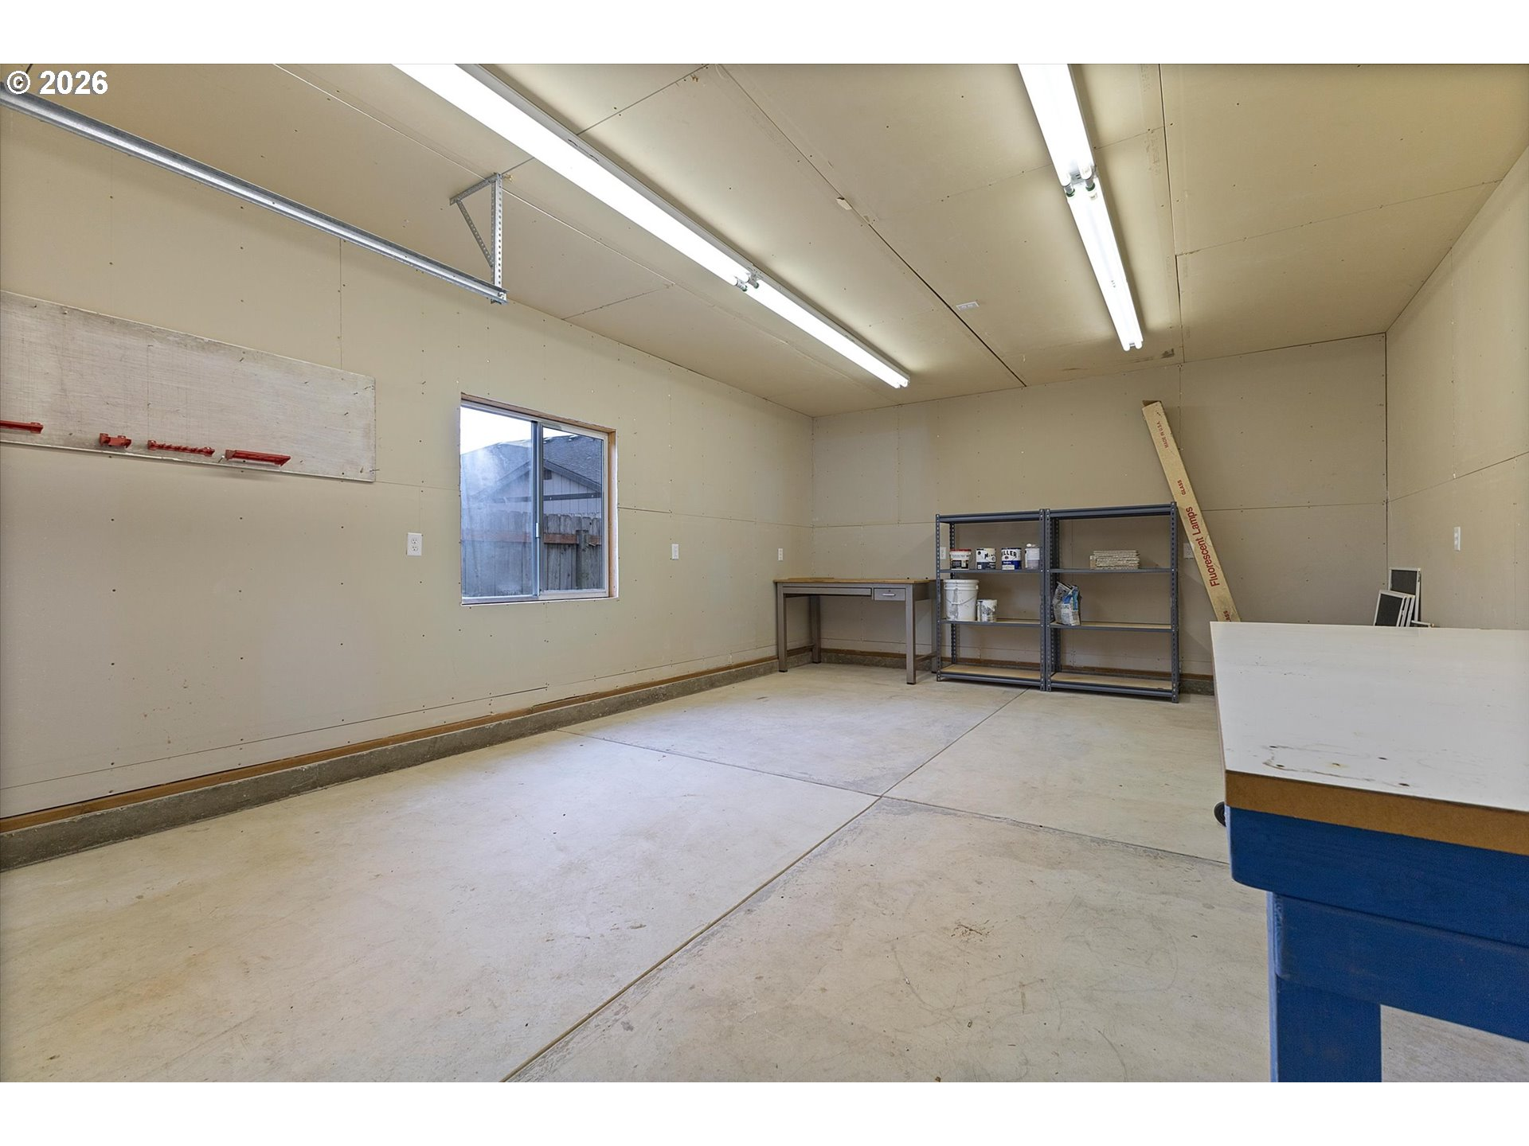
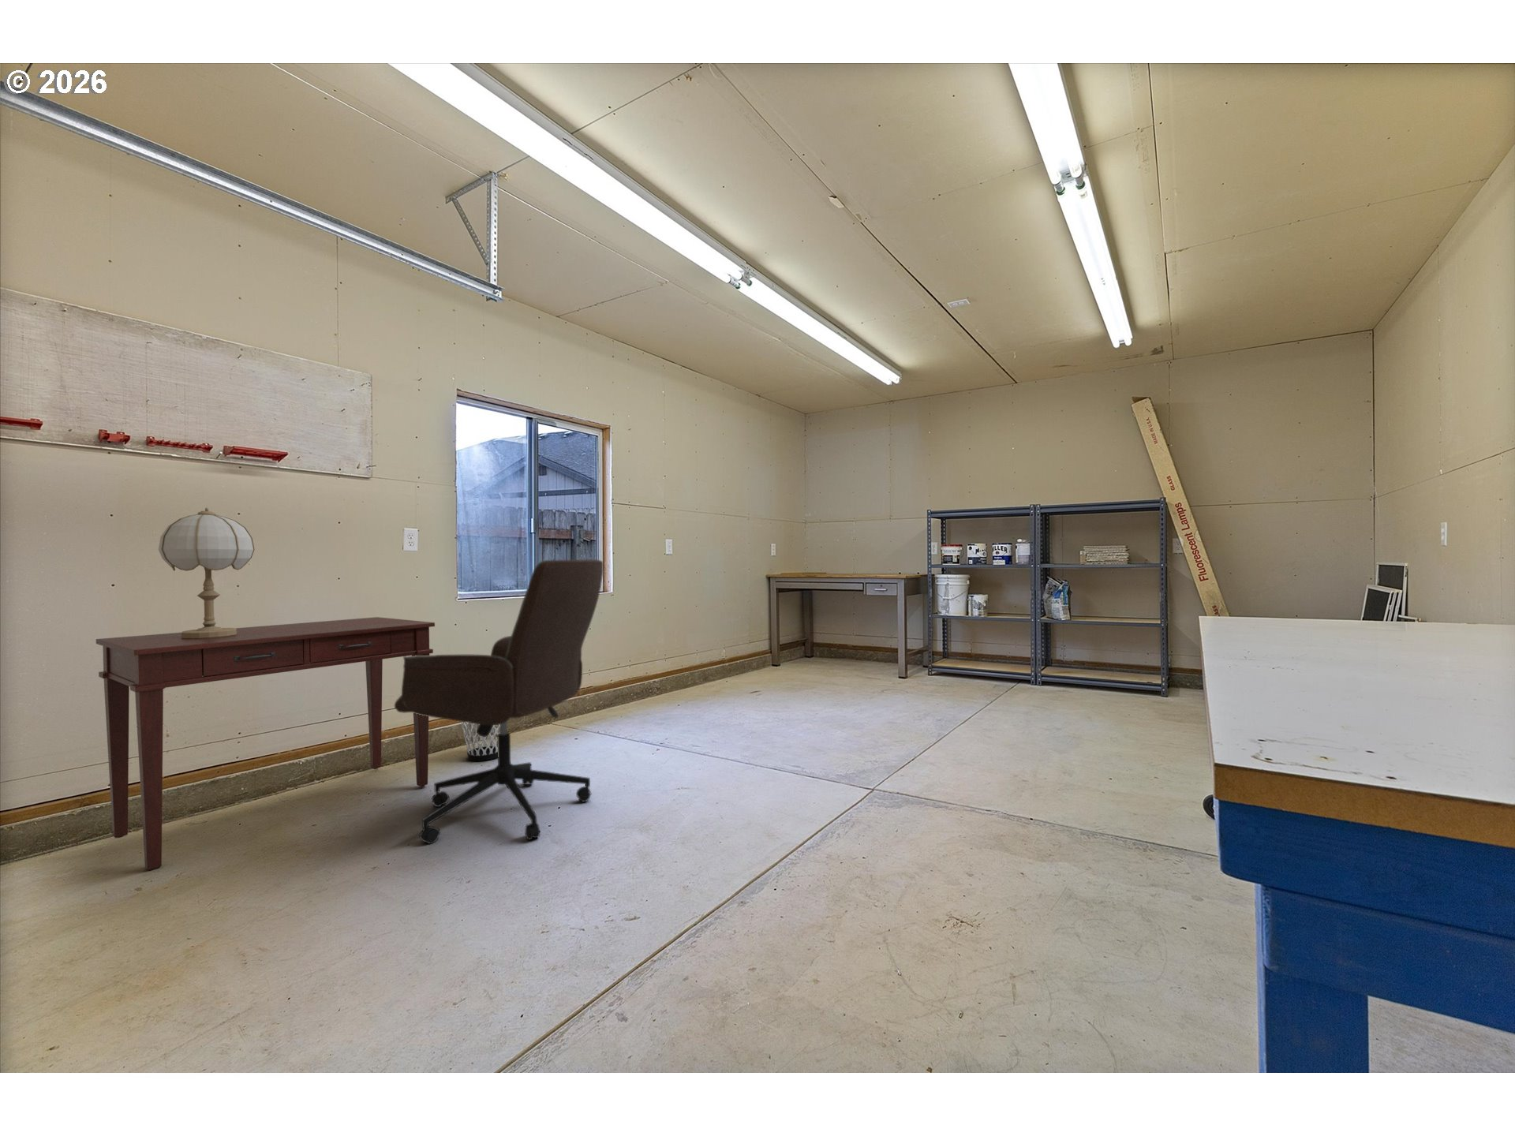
+ table lamp [157,507,255,638]
+ desk [95,616,435,871]
+ office chair [394,558,604,845]
+ wastebasket [460,721,500,763]
